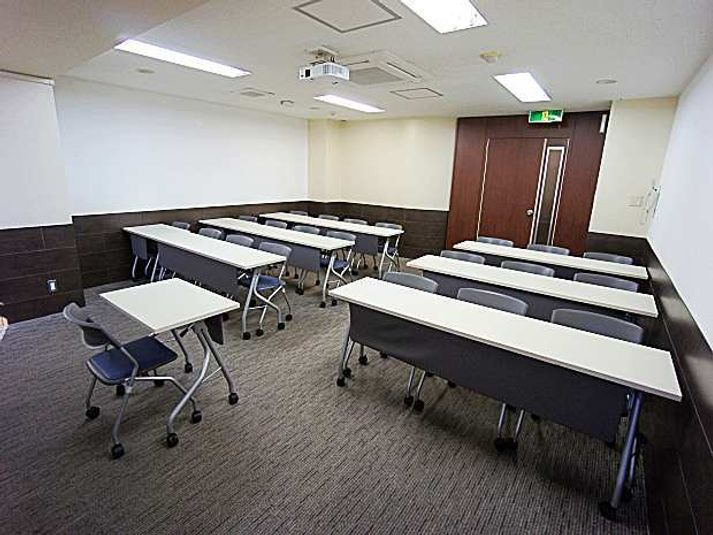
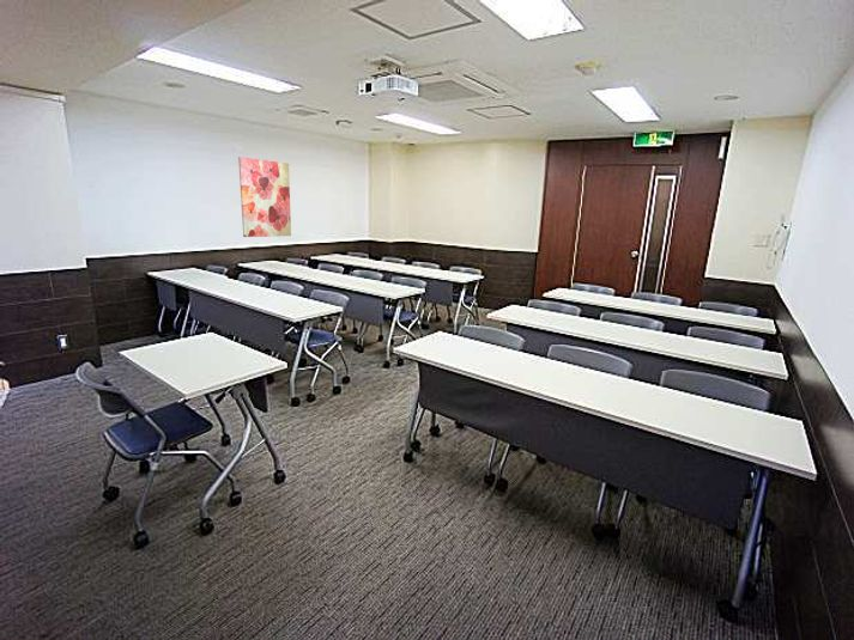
+ wall art [237,156,292,238]
